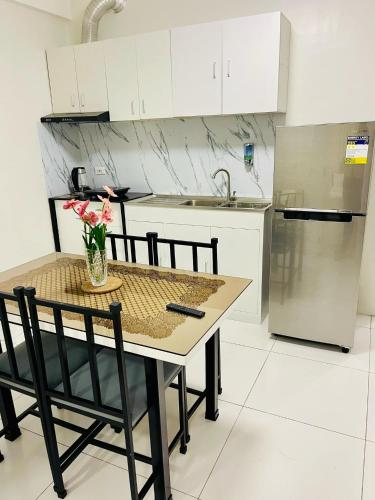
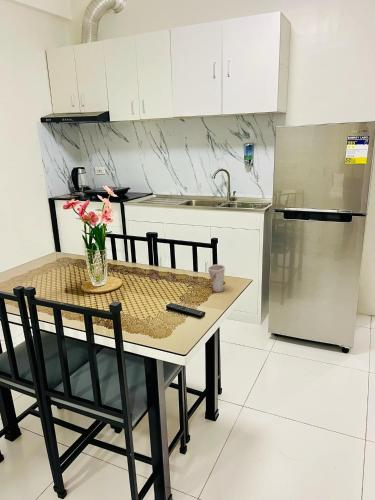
+ cup [207,264,226,293]
